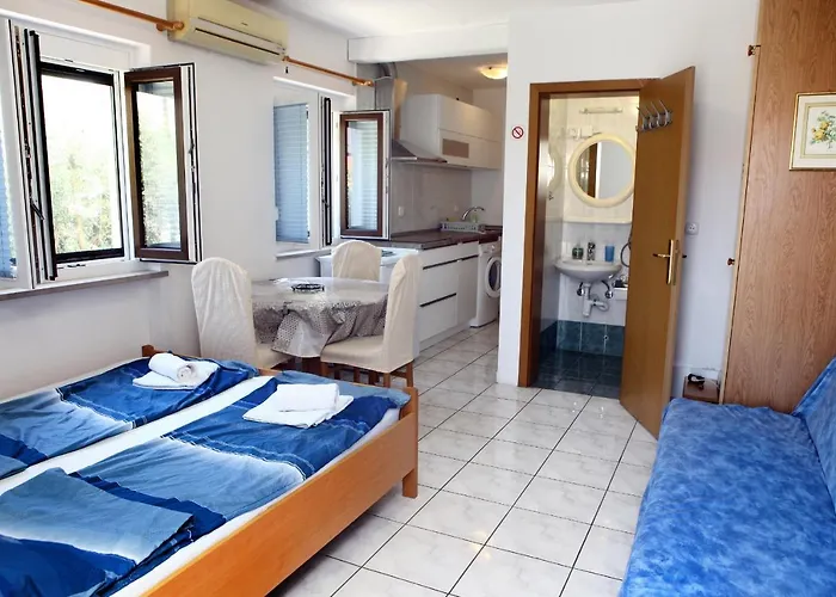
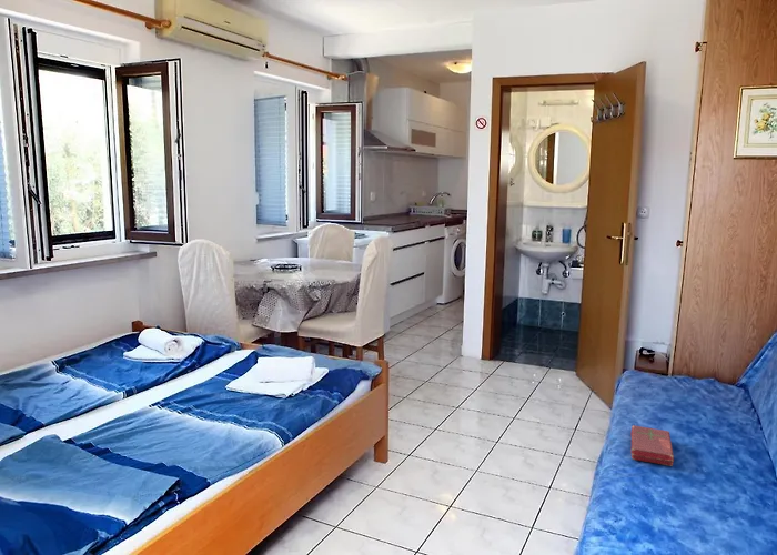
+ book [630,424,675,467]
